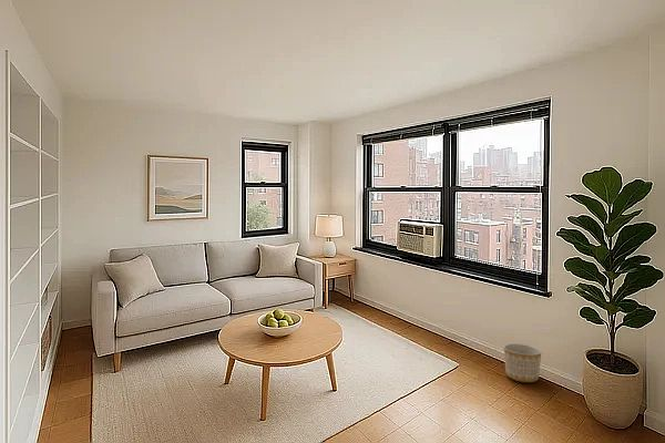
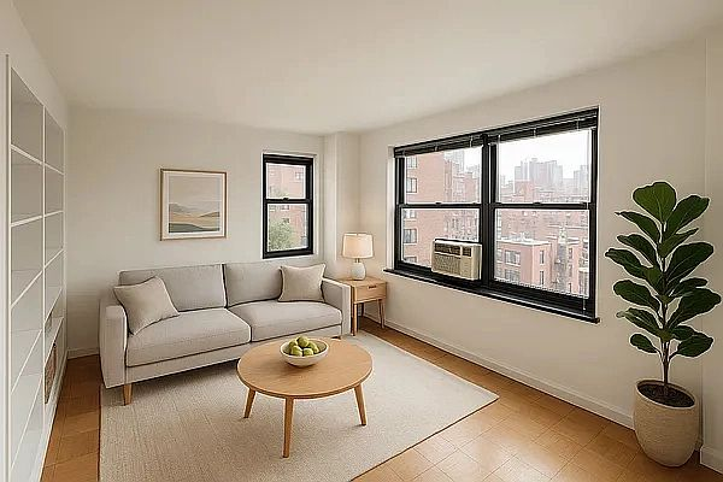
- planter [503,342,542,383]
